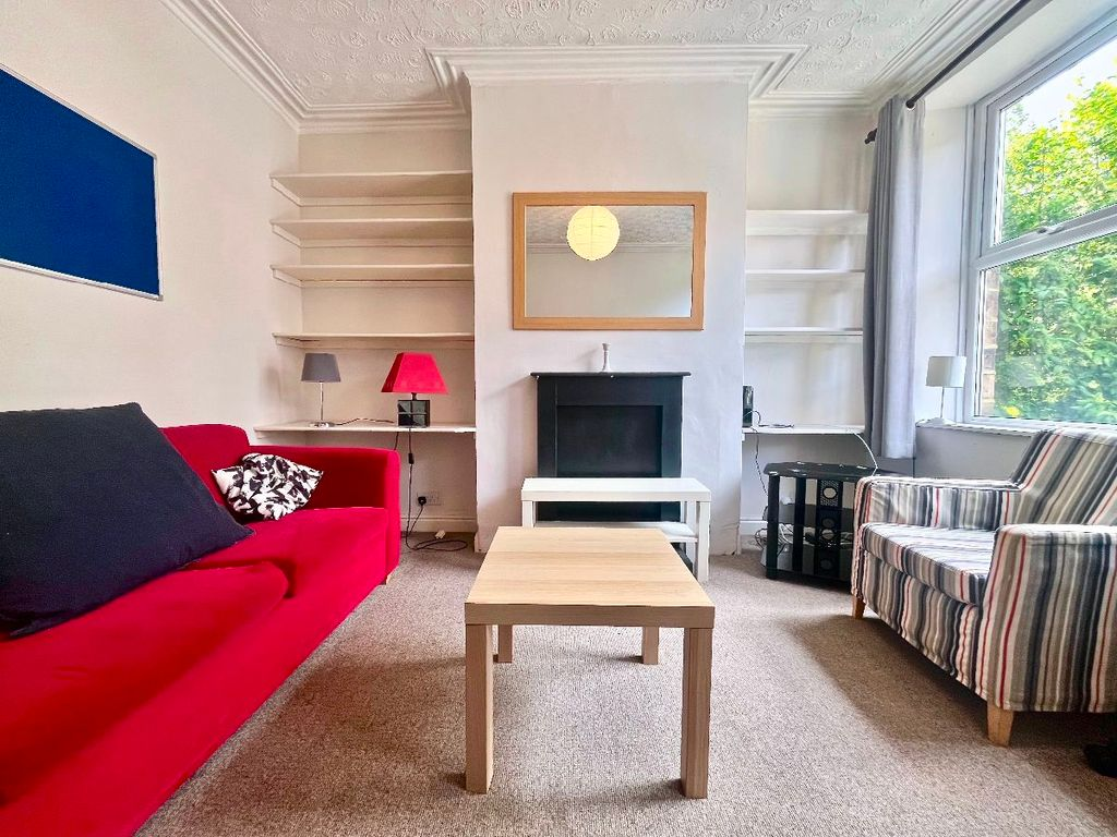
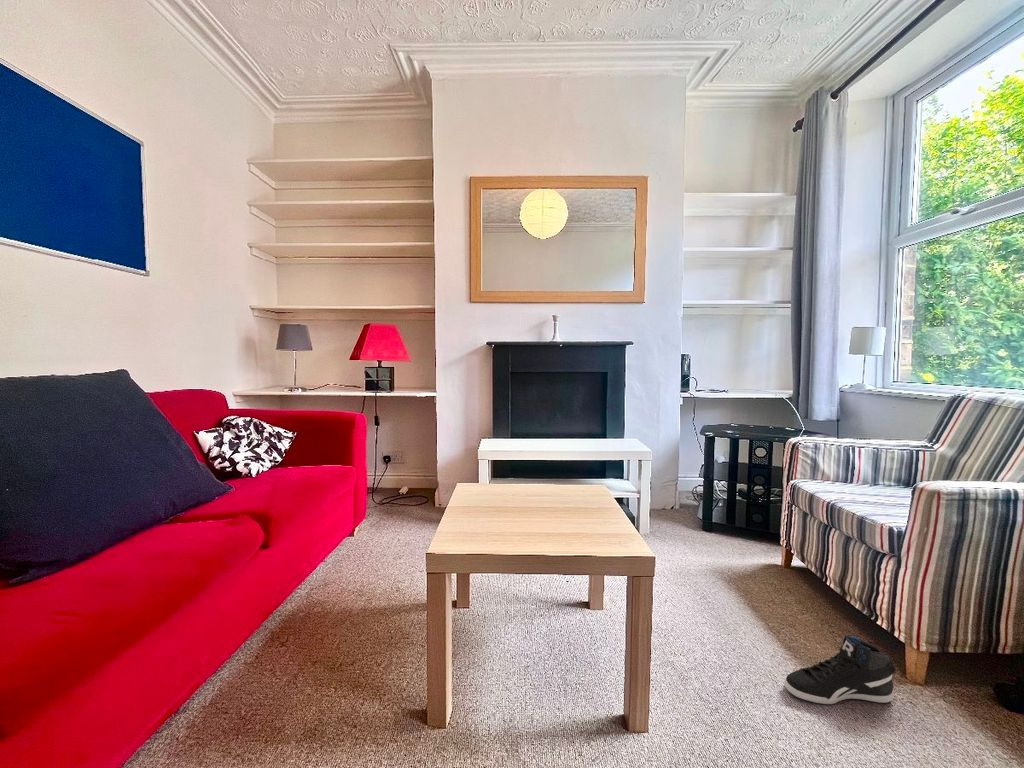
+ sneaker [784,634,897,705]
